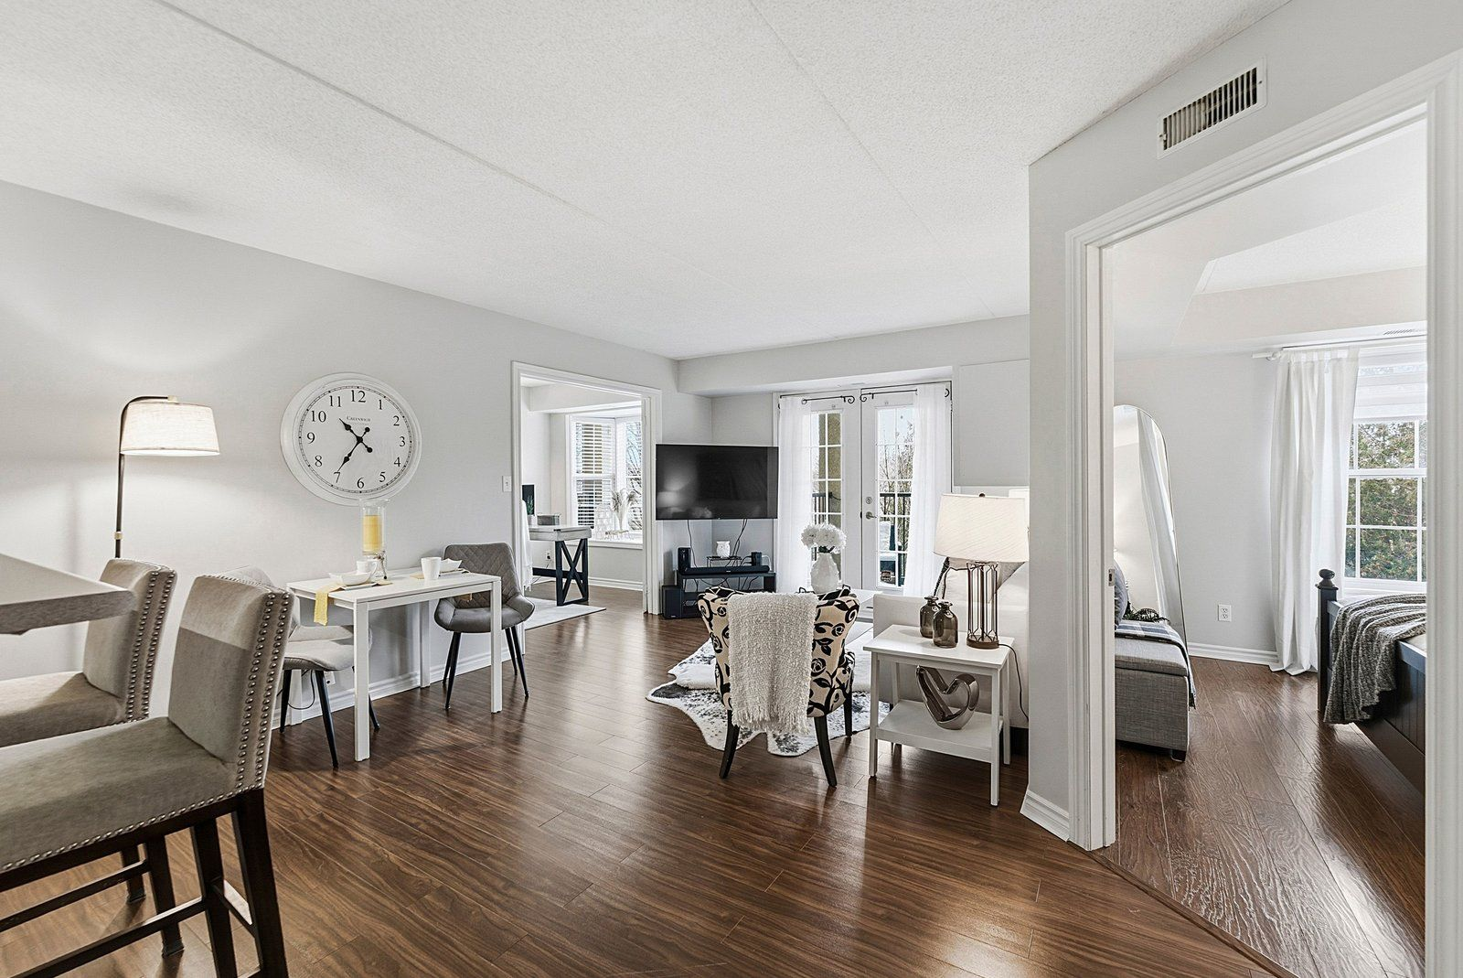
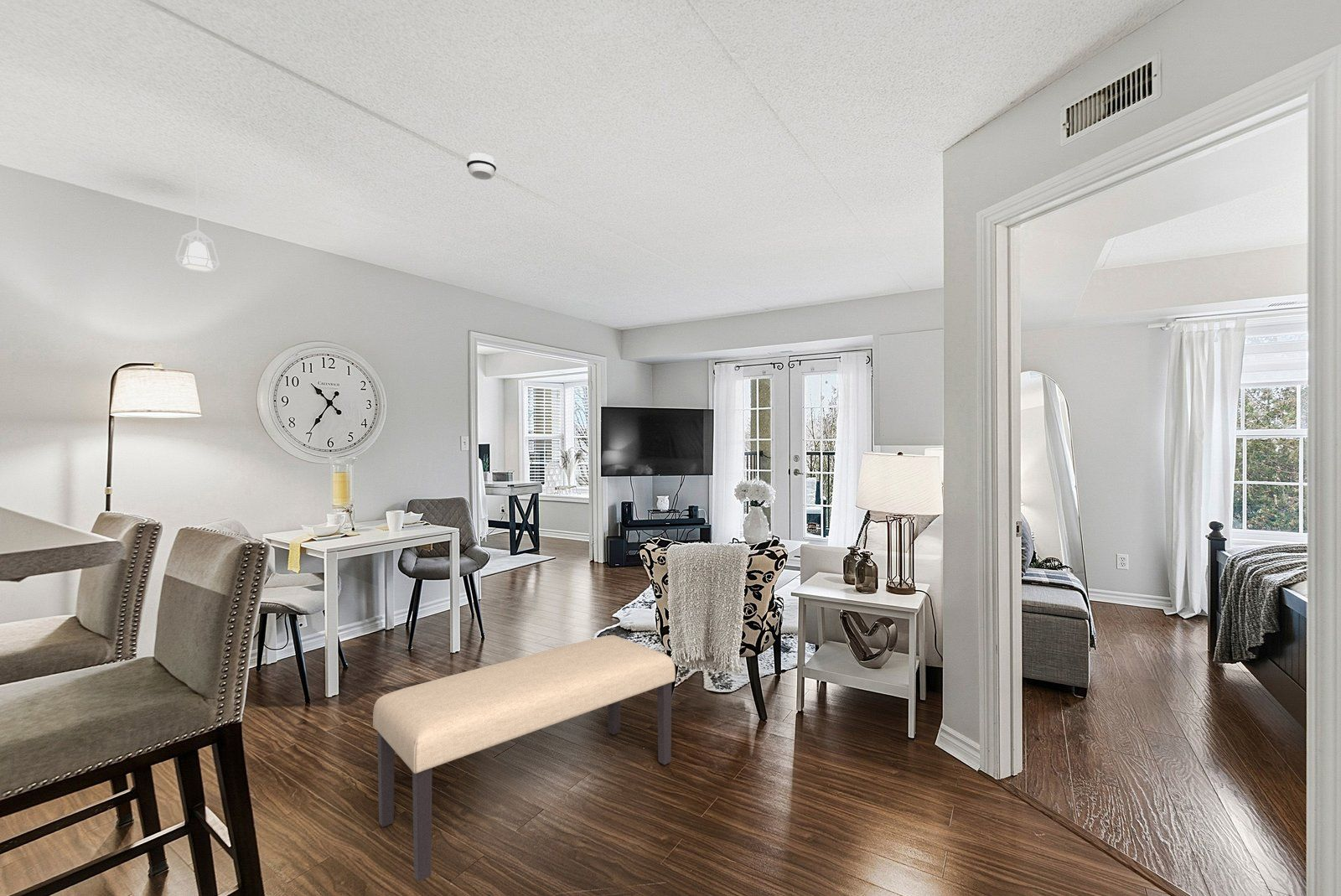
+ pendant lamp [174,160,220,273]
+ smoke detector [466,152,497,181]
+ bench [372,634,676,883]
